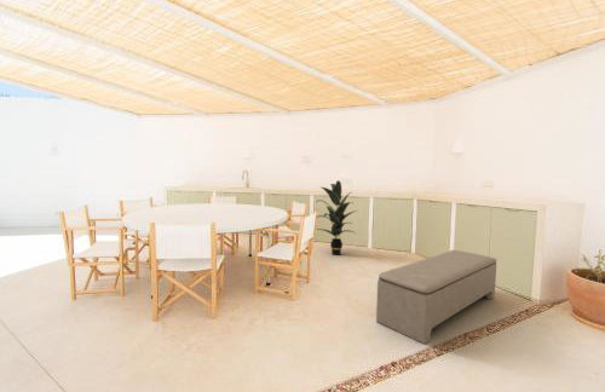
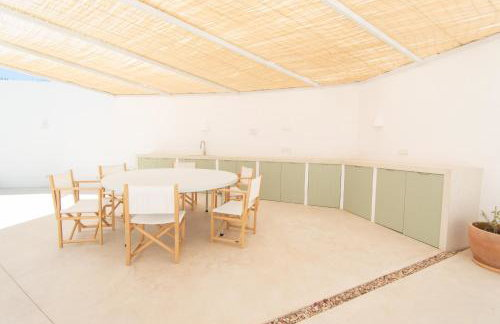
- indoor plant [315,179,358,256]
- bench [375,249,497,345]
